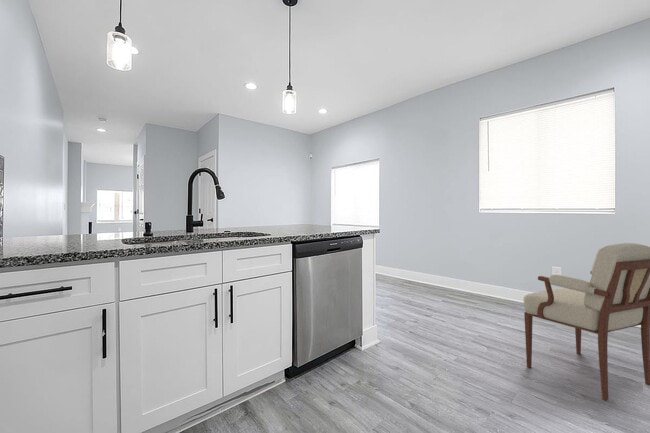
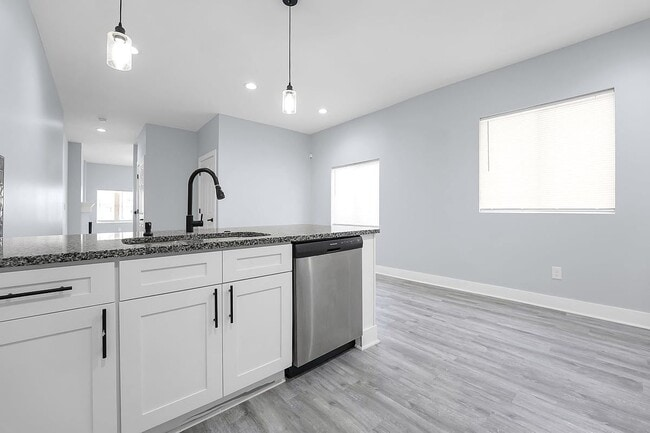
- armchair [522,242,650,402]
